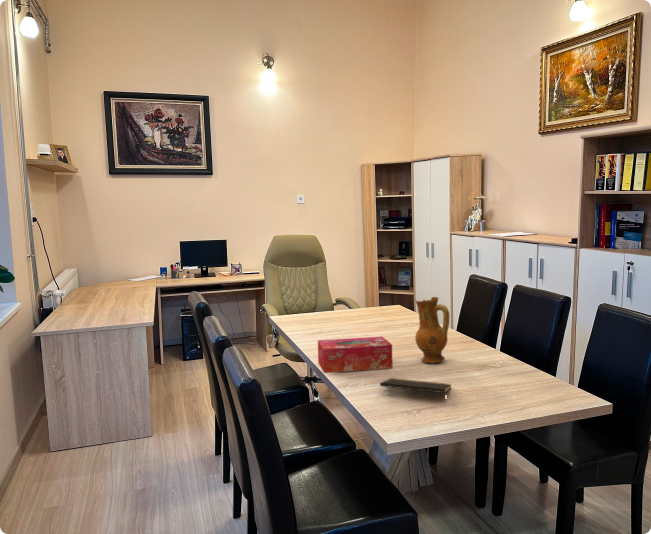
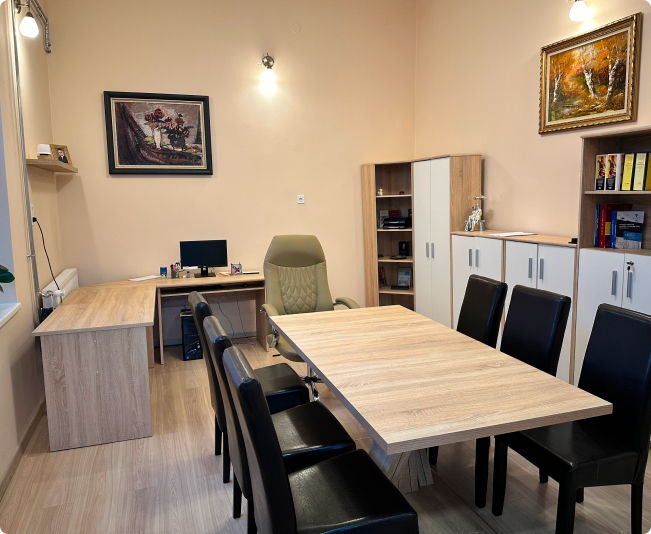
- ceramic jug [414,296,450,364]
- notepad [379,377,453,403]
- tissue box [317,335,393,374]
